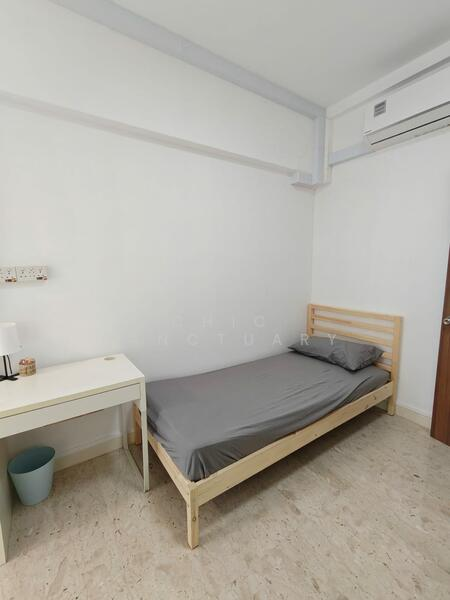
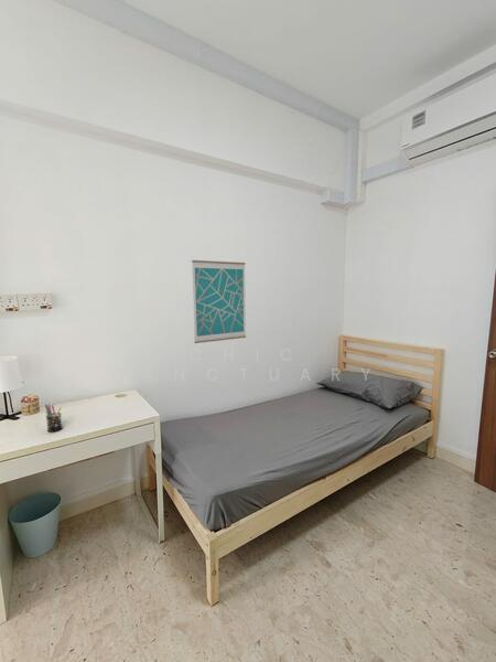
+ wall art [191,259,247,344]
+ pen holder [44,404,64,434]
